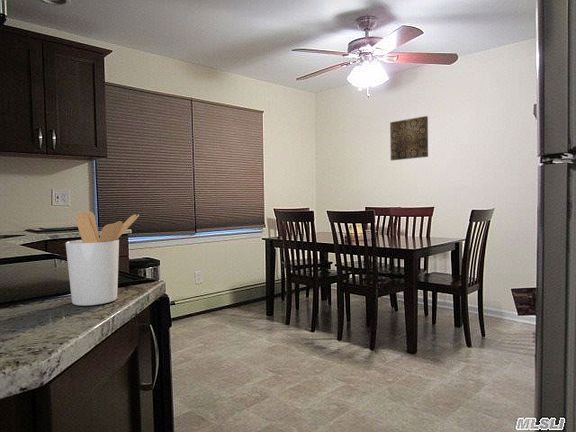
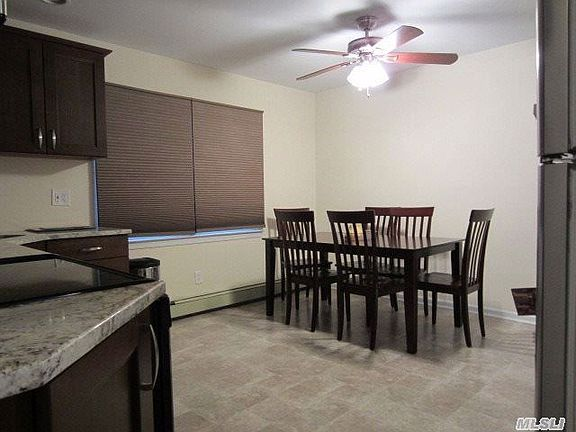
- utensil holder [65,210,140,306]
- wall art [389,115,429,161]
